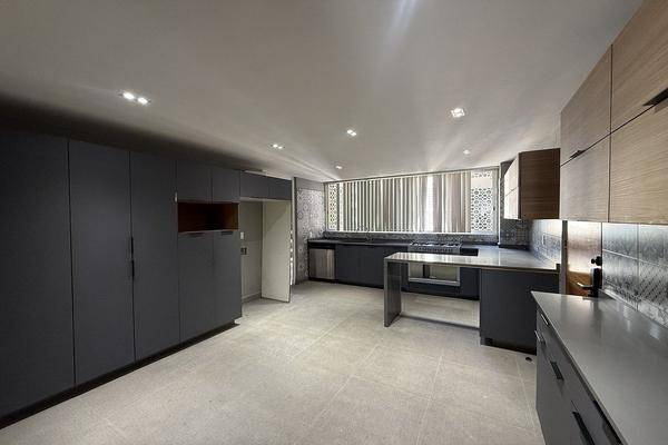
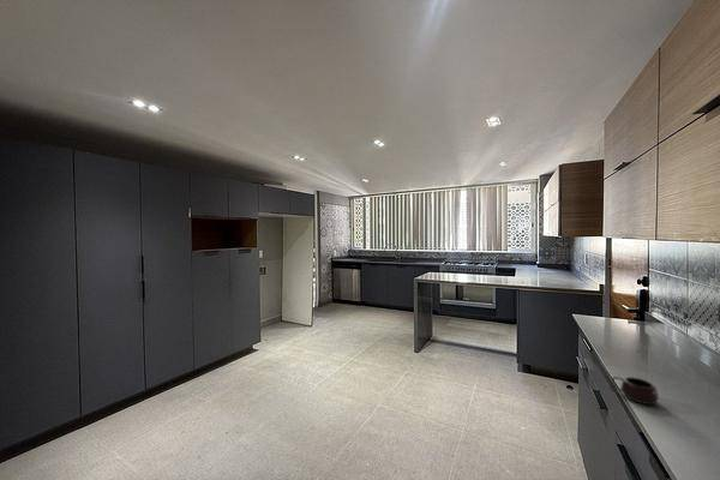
+ mug [611,376,660,406]
